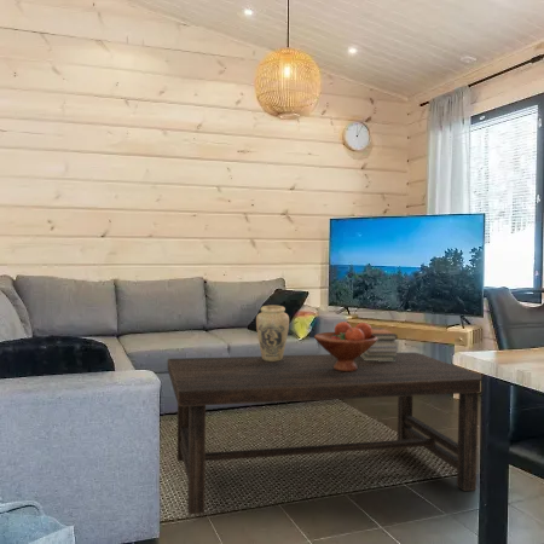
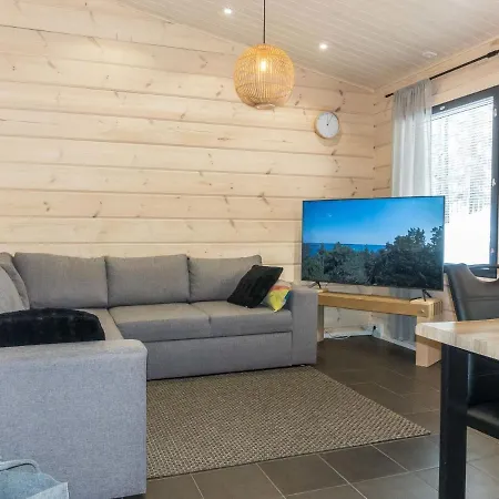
- vase [255,305,290,361]
- coffee table [167,352,482,516]
- fruit bowl [313,320,378,371]
- book stack [360,326,399,361]
